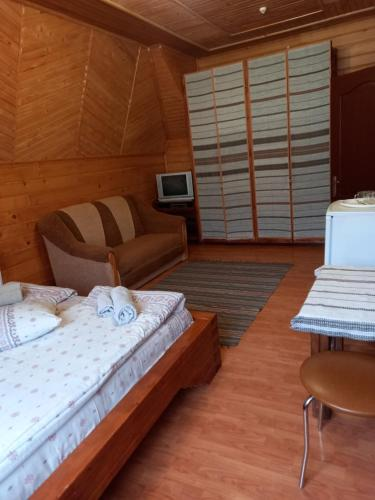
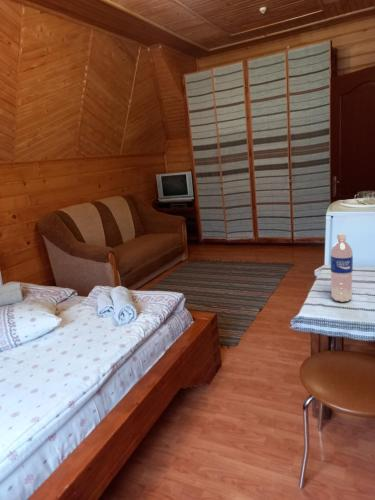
+ water bottle [330,232,354,303]
